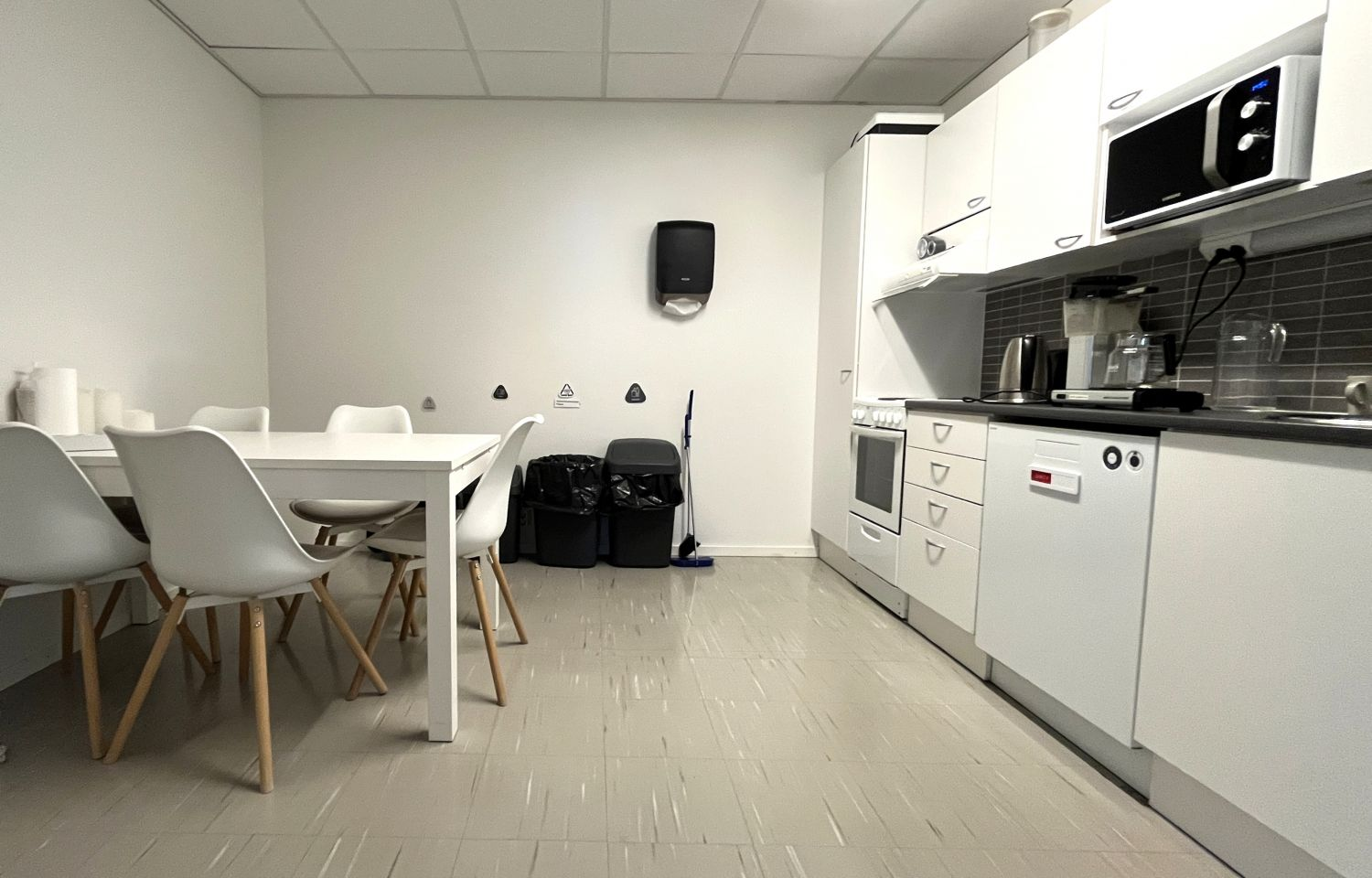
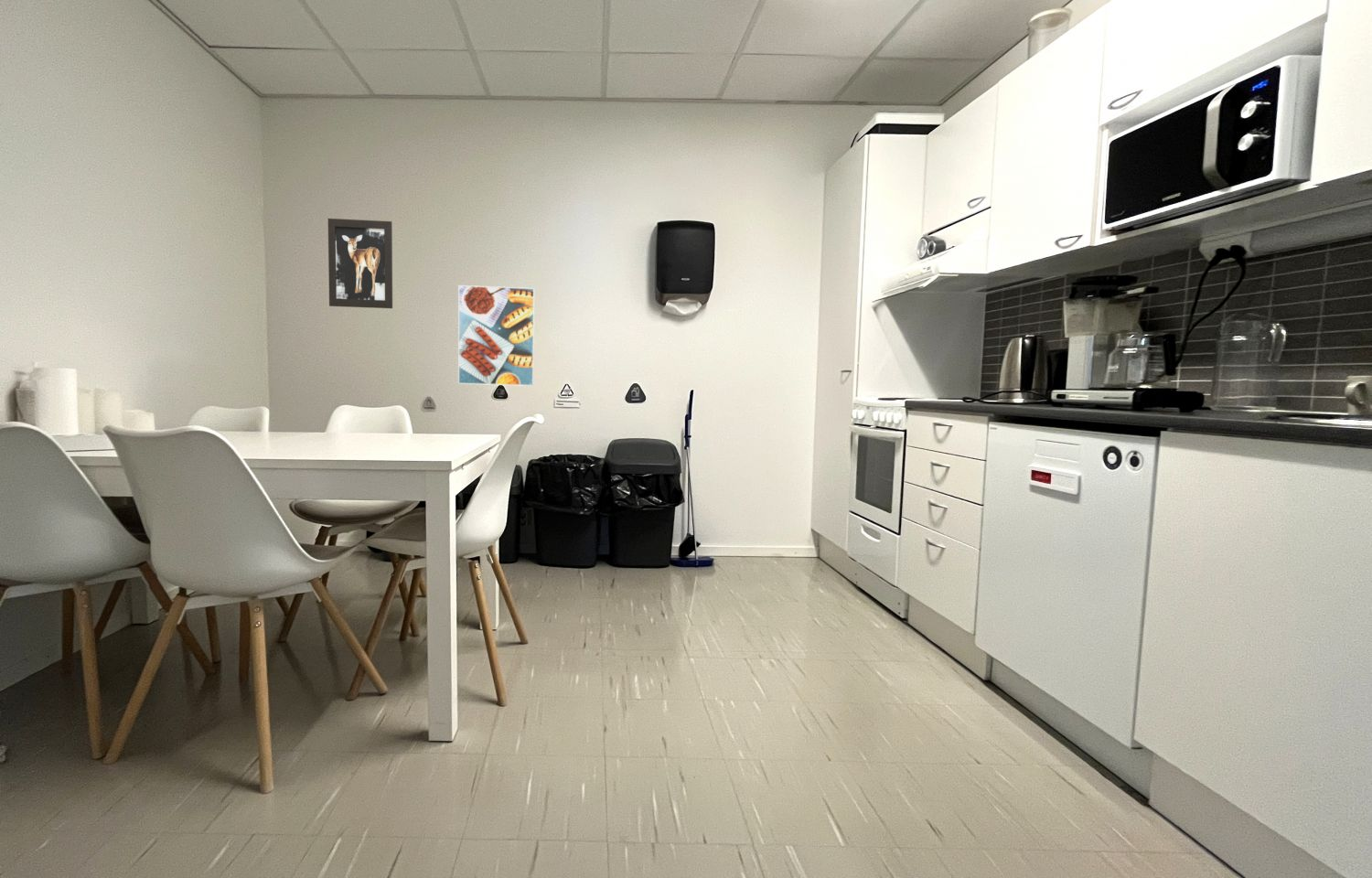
+ wall art [327,218,393,309]
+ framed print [457,284,536,387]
